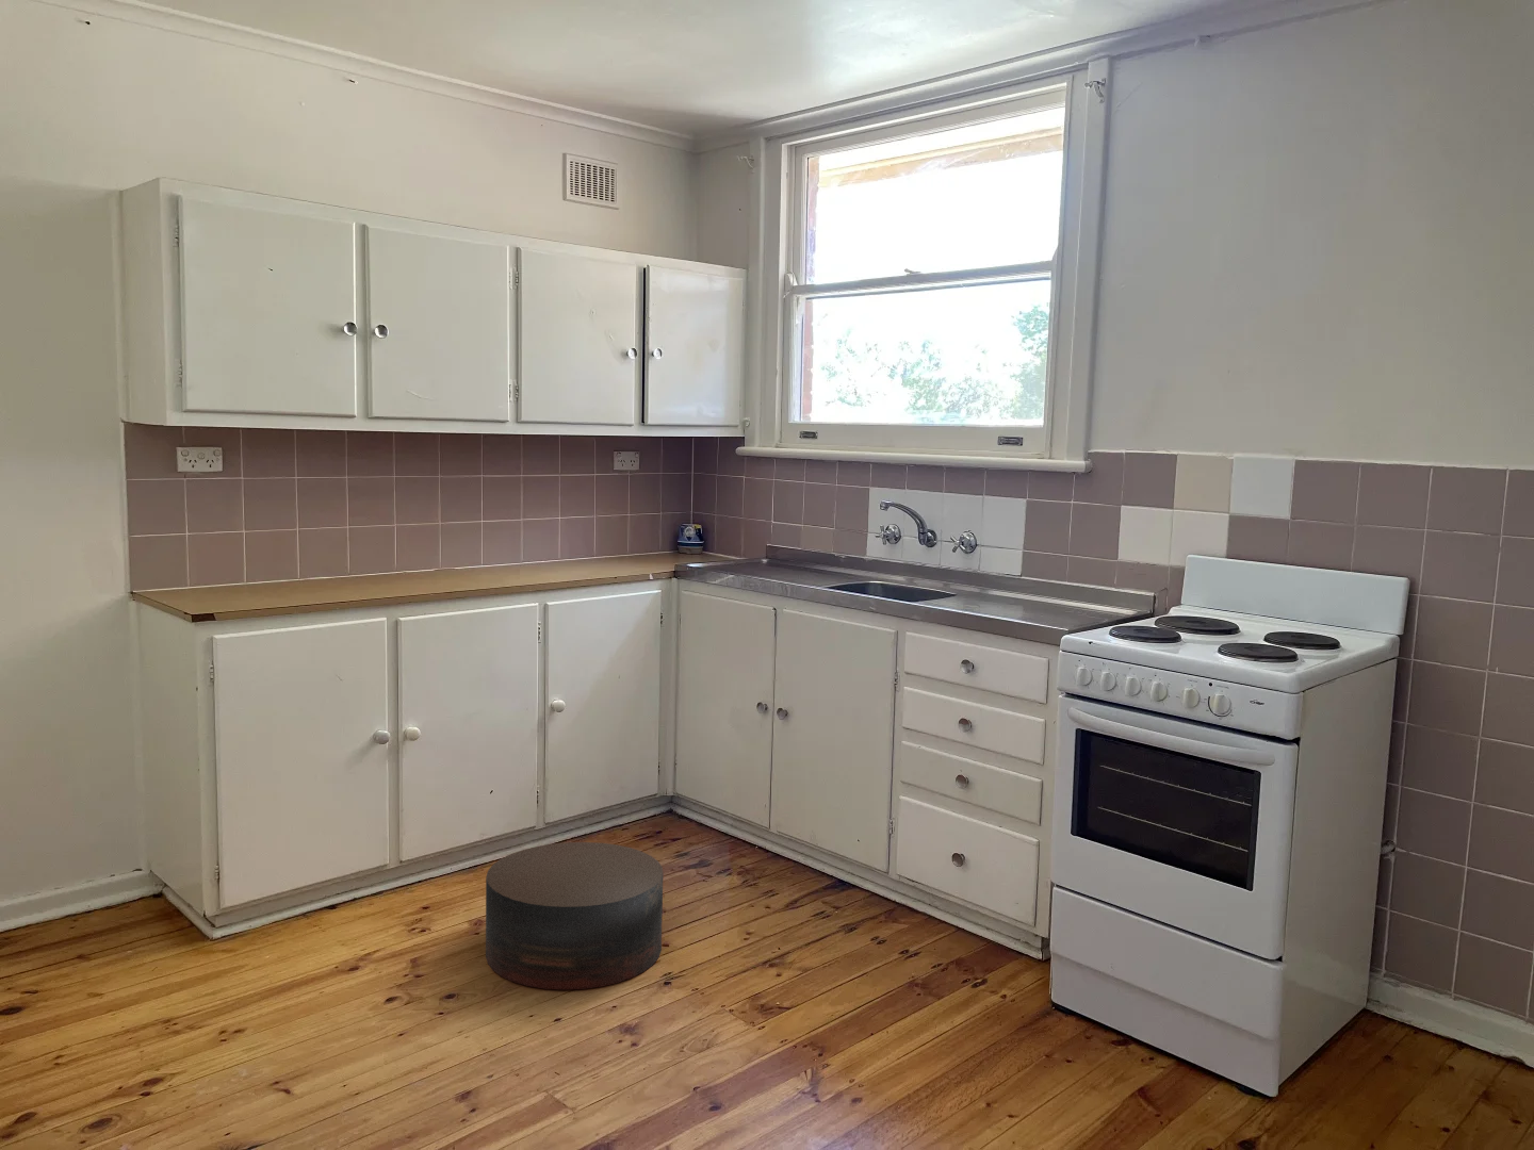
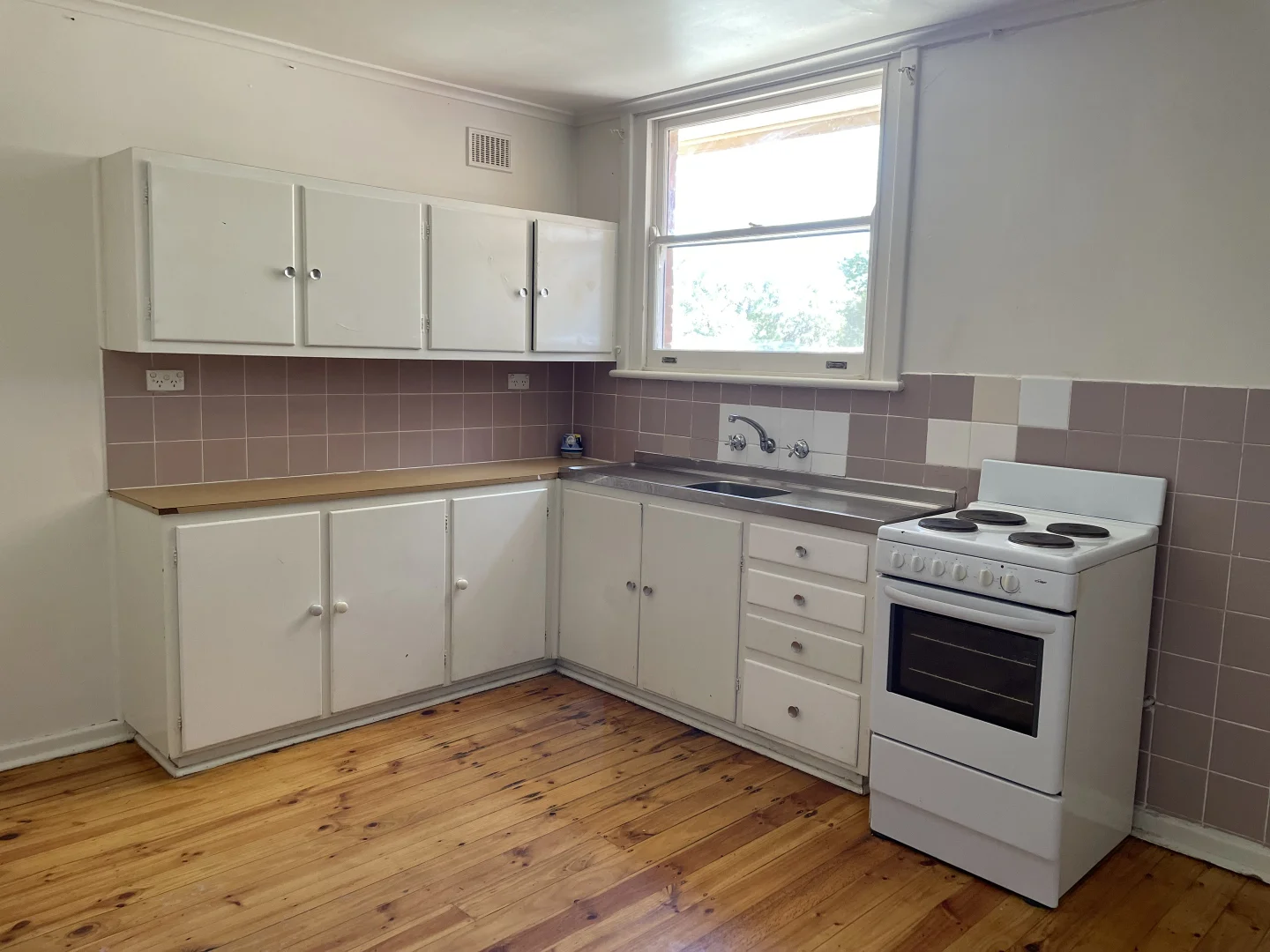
- stool [484,841,663,992]
